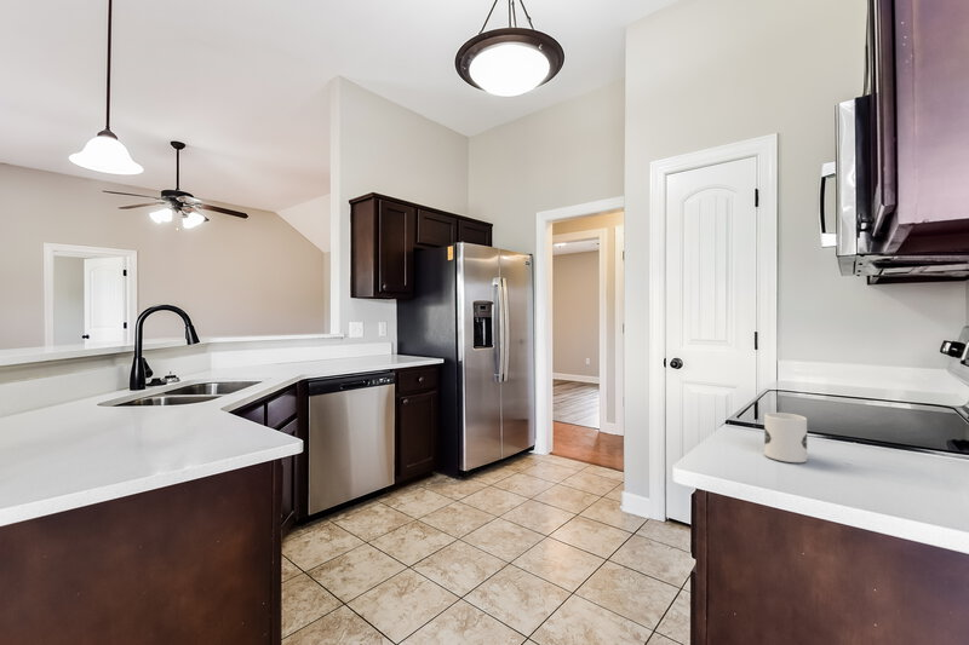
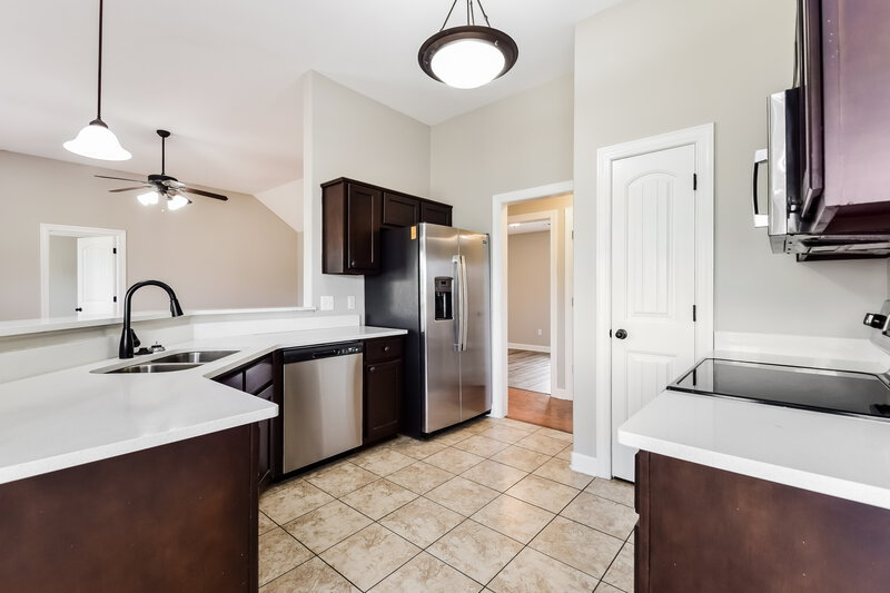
- mug [763,411,808,463]
